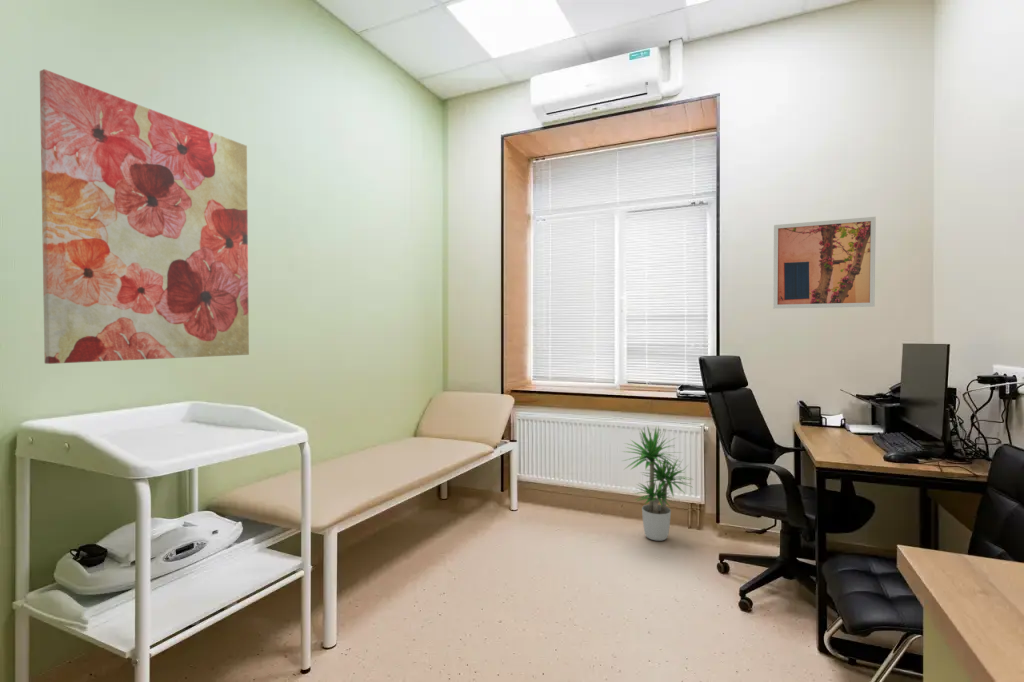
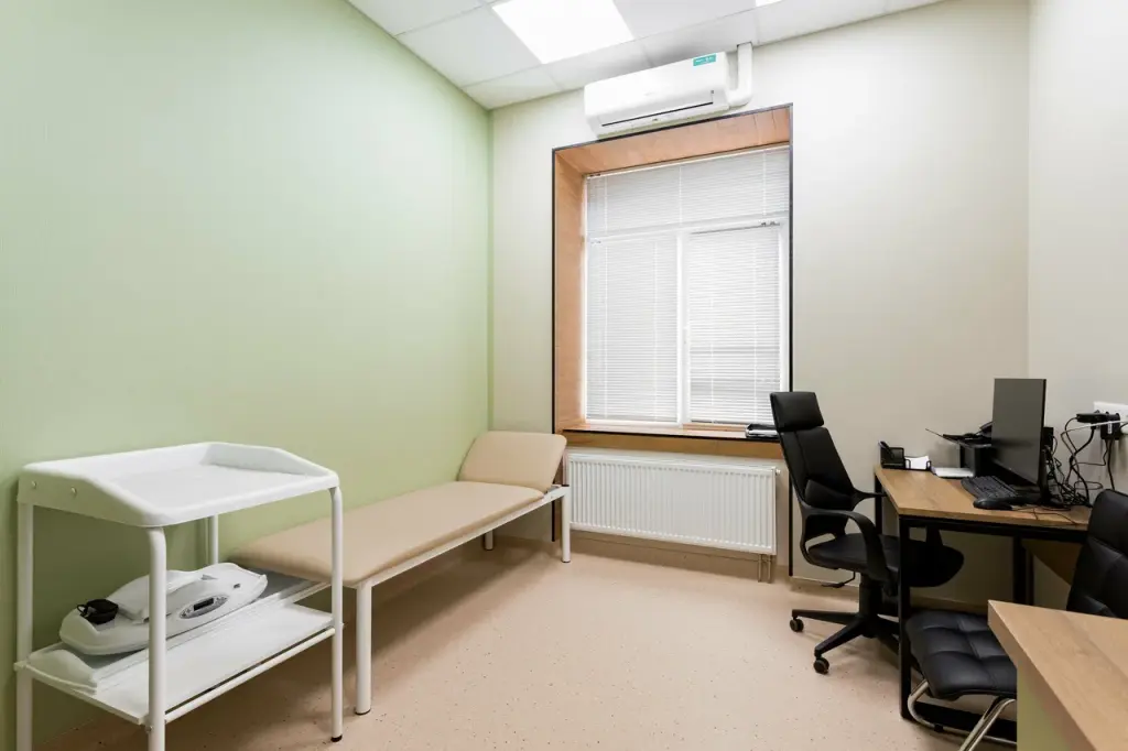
- potted plant [620,424,693,542]
- wall art [772,216,877,310]
- wall art [39,68,250,365]
